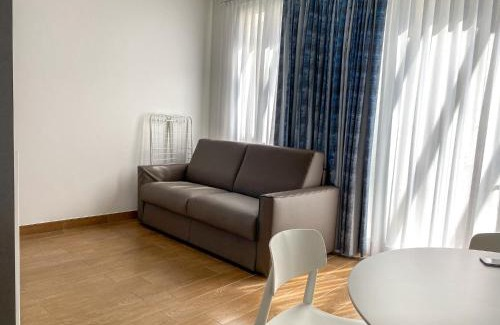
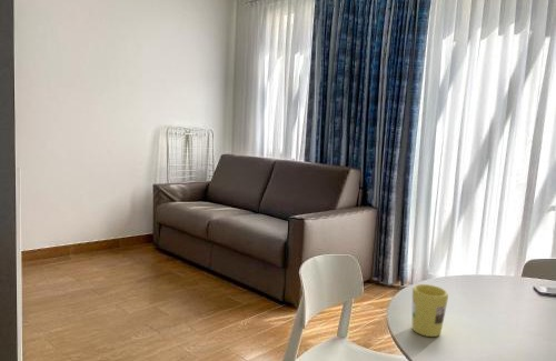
+ mug [411,283,449,338]
